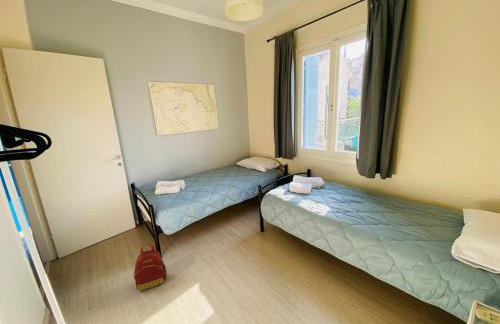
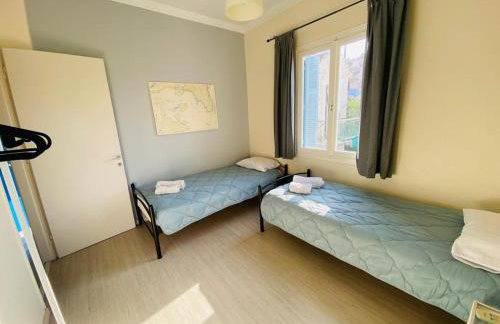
- backpack [132,243,168,291]
